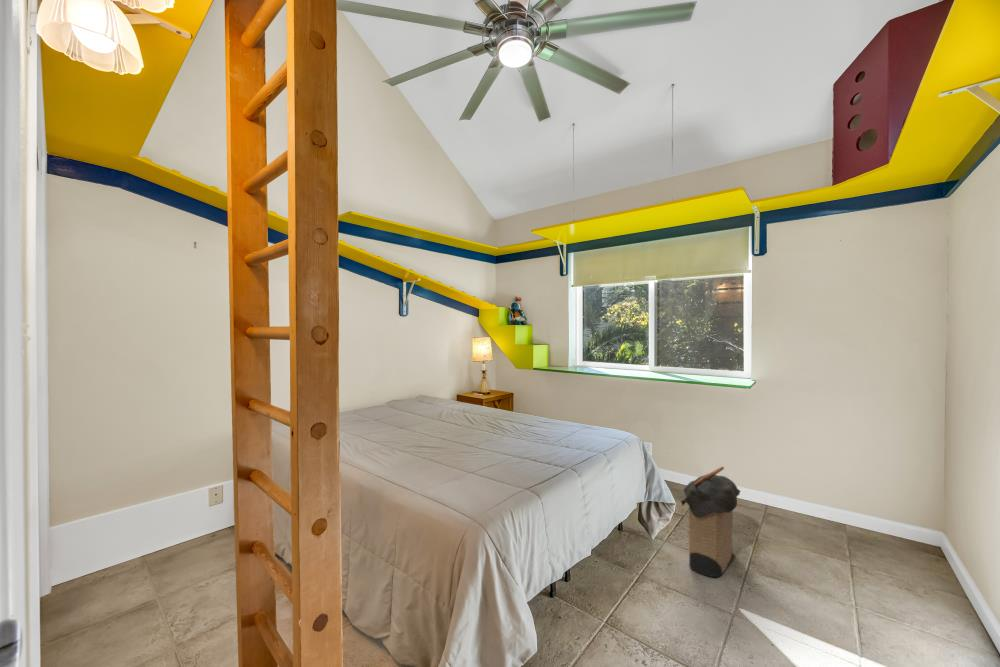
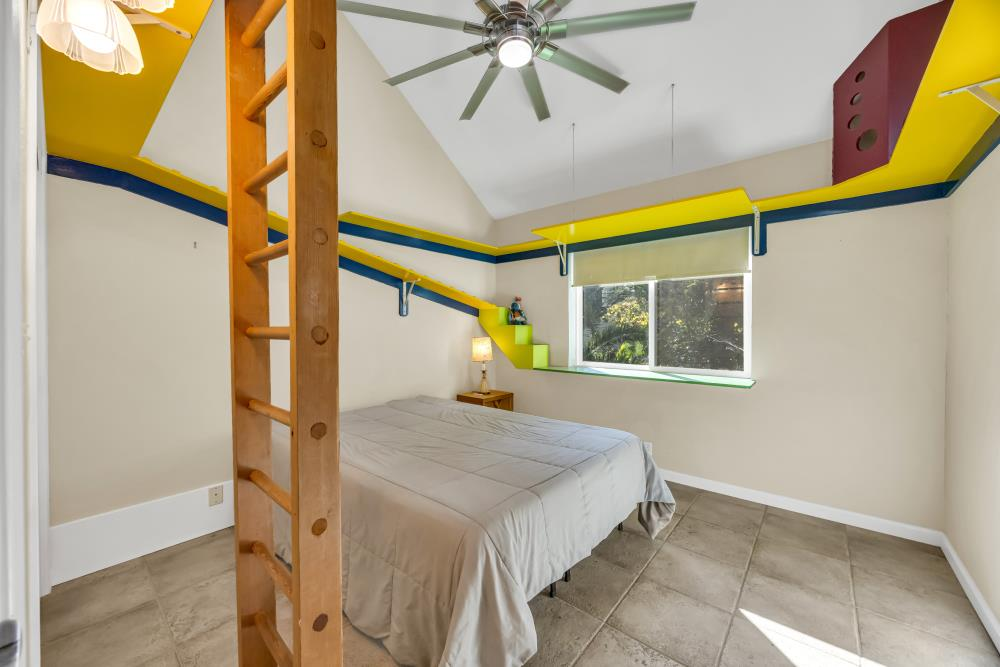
- laundry hamper [680,465,741,578]
